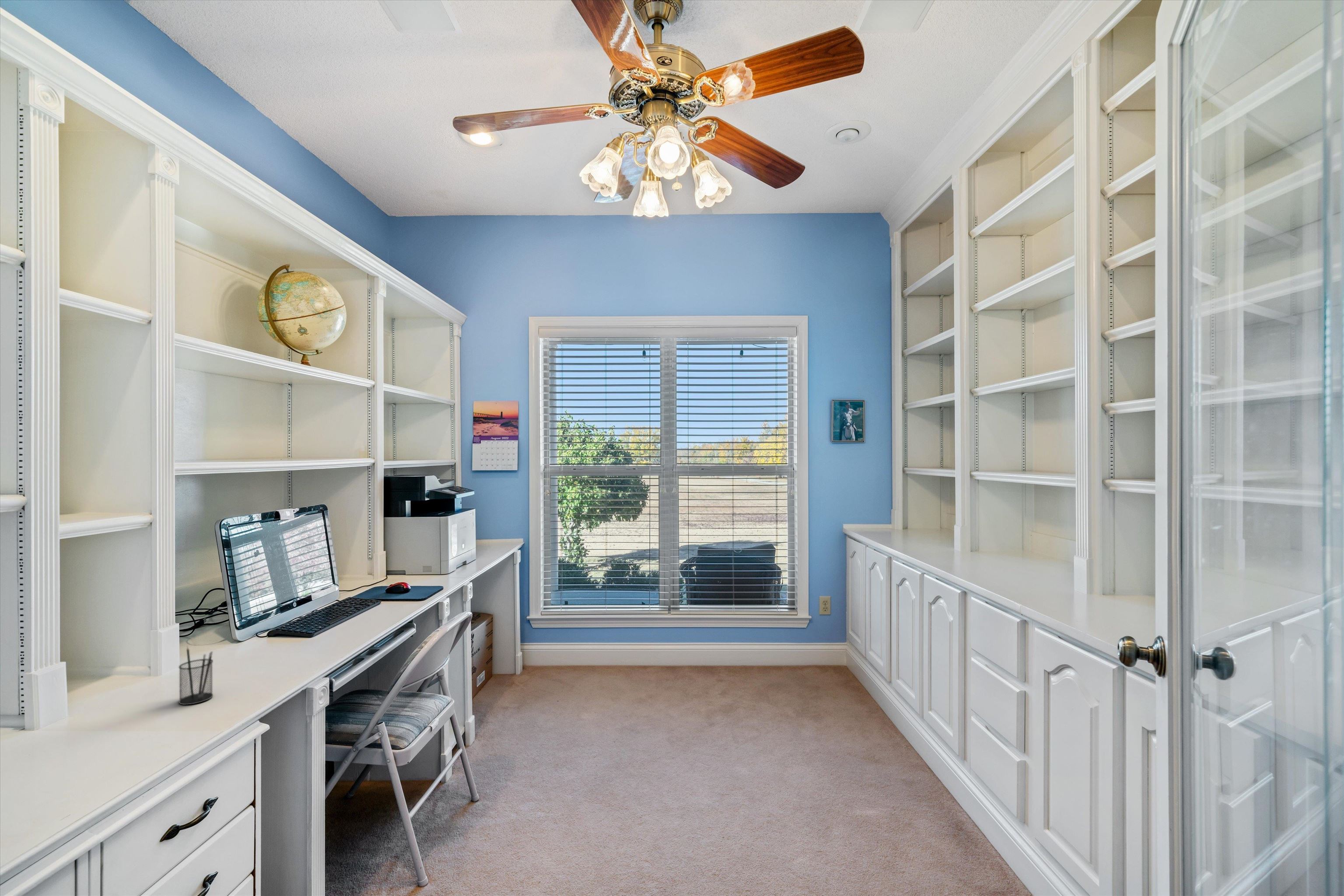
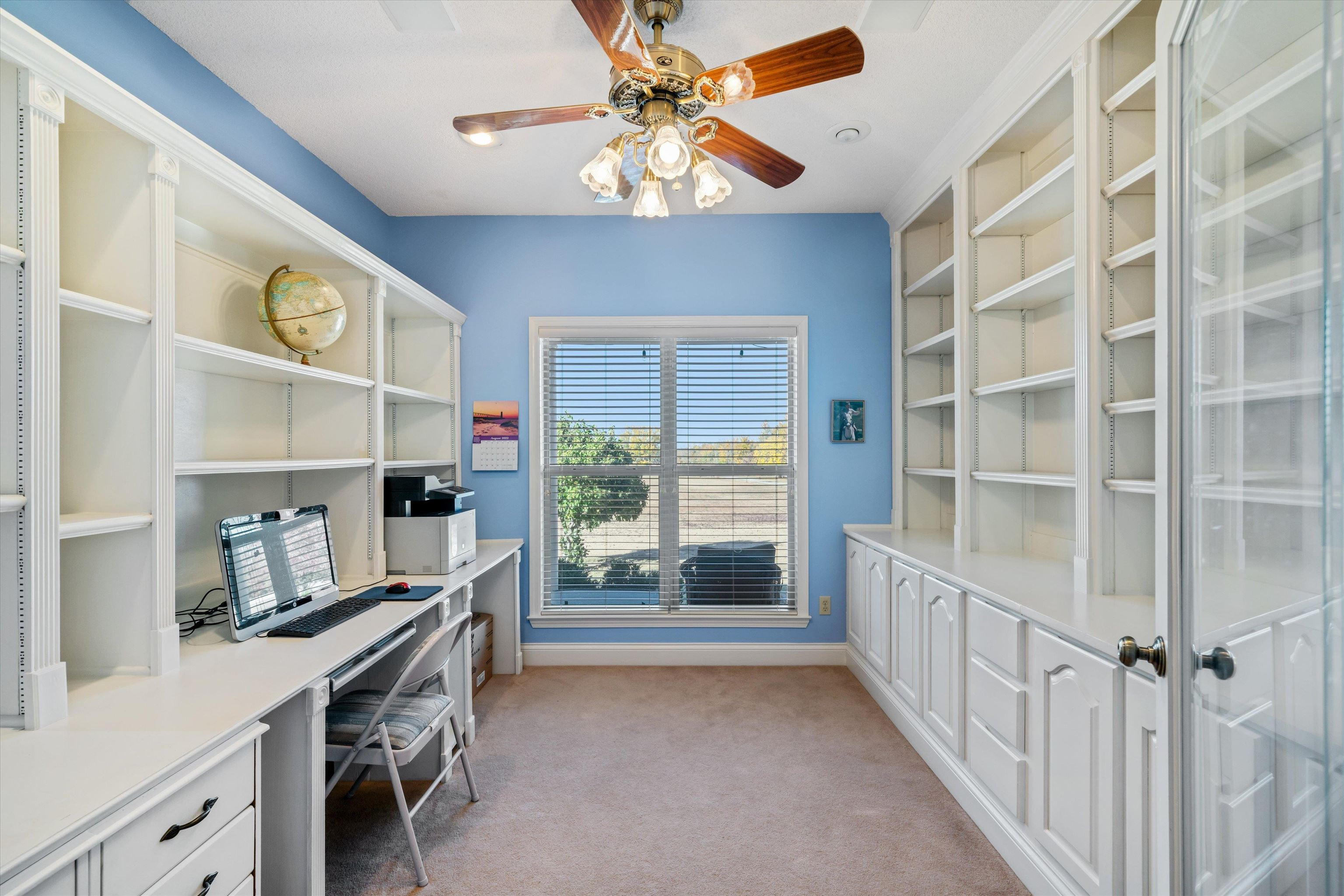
- pencil holder [179,645,214,705]
